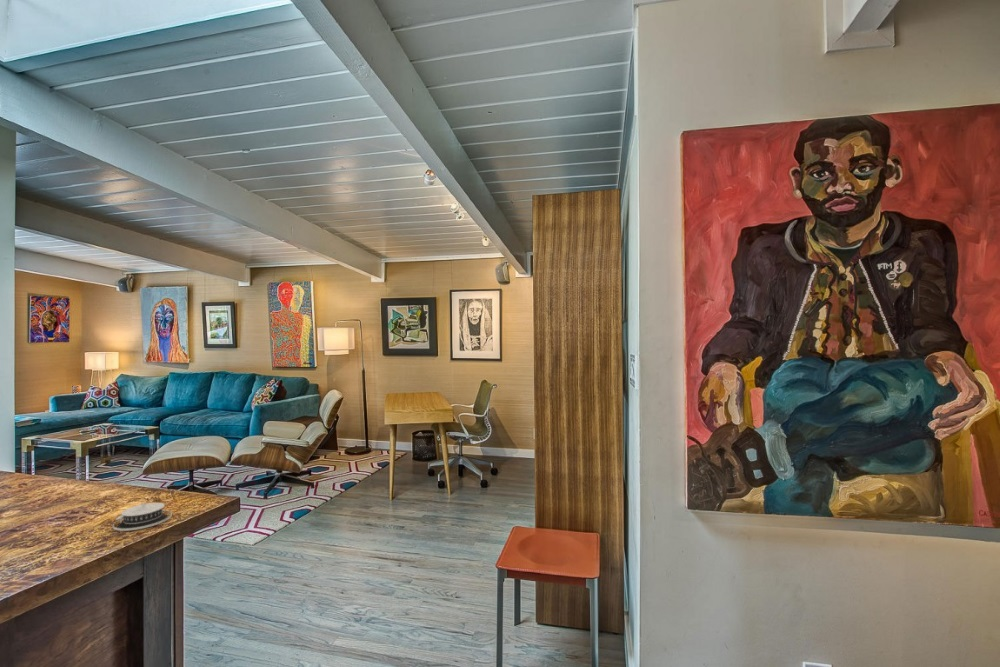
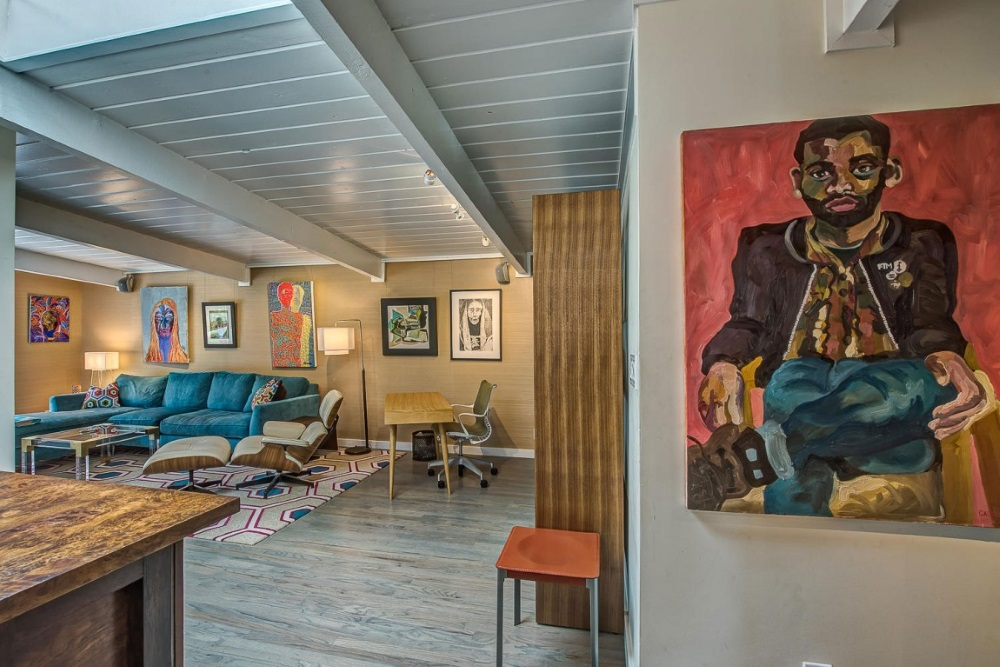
- architectural model [112,500,173,532]
